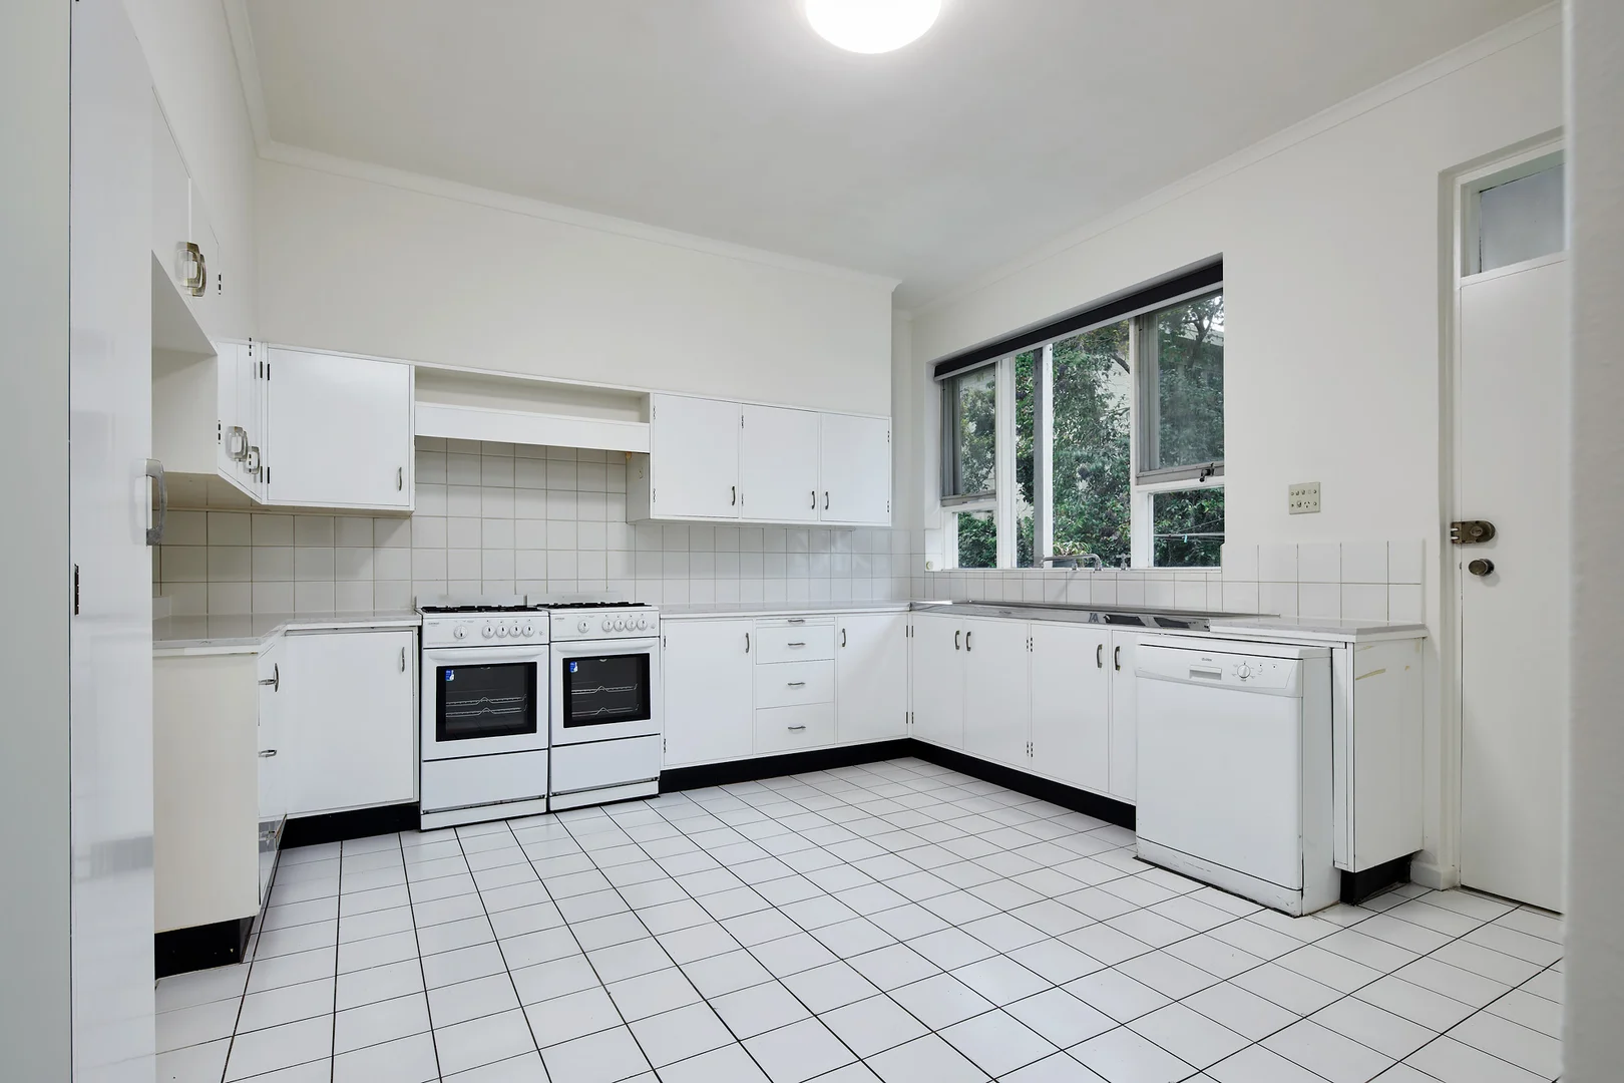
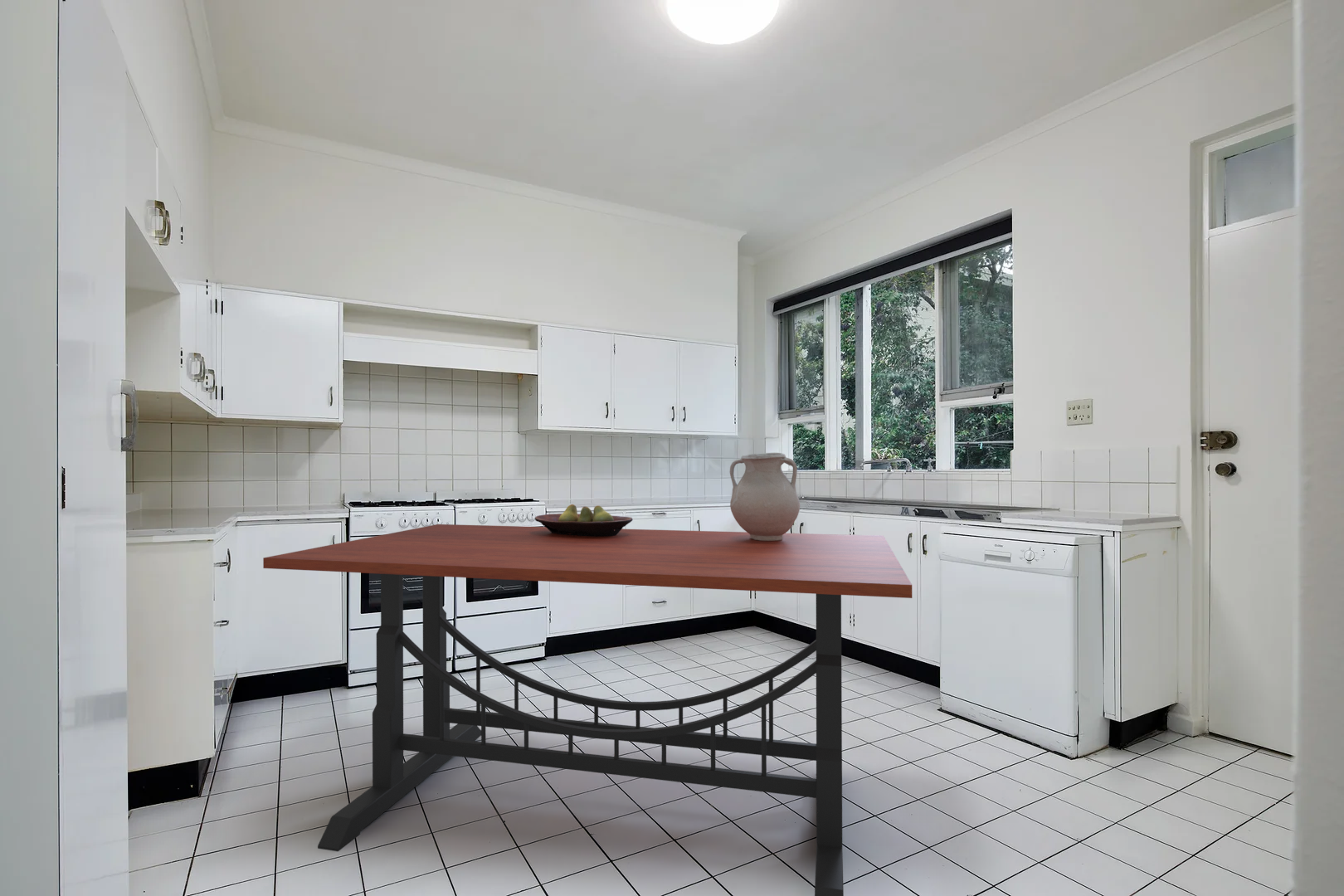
+ fruit bowl [534,504,634,537]
+ vase [729,452,801,541]
+ dining table [262,523,913,896]
